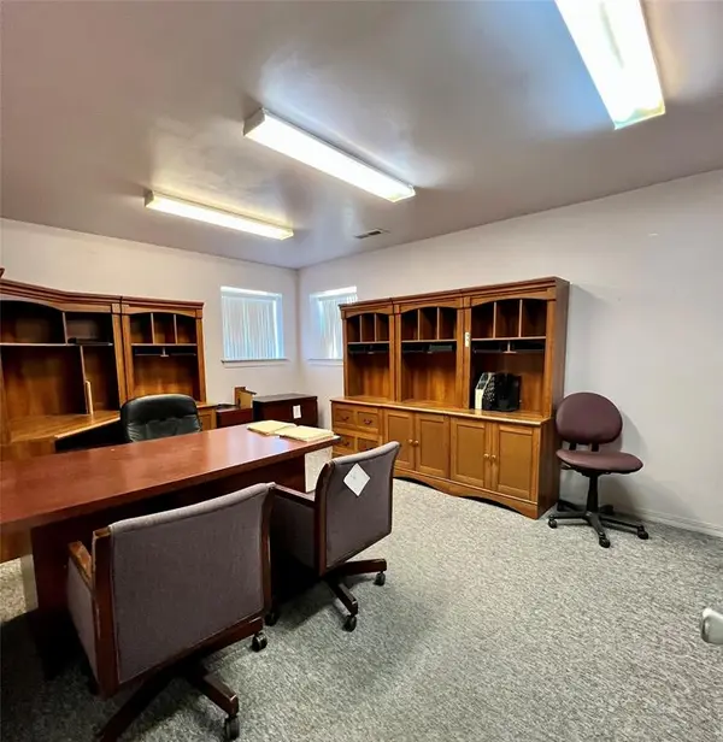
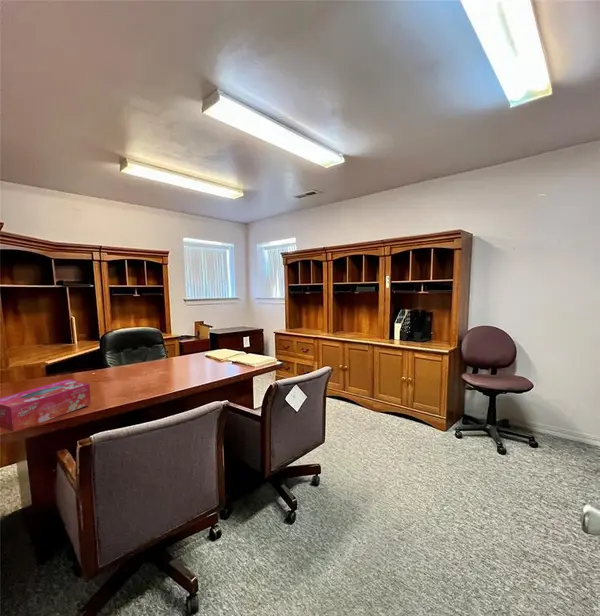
+ tissue box [0,378,92,432]
